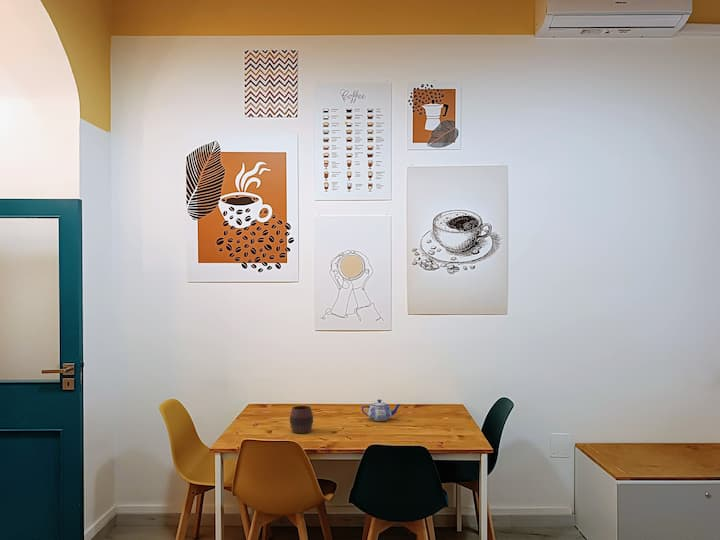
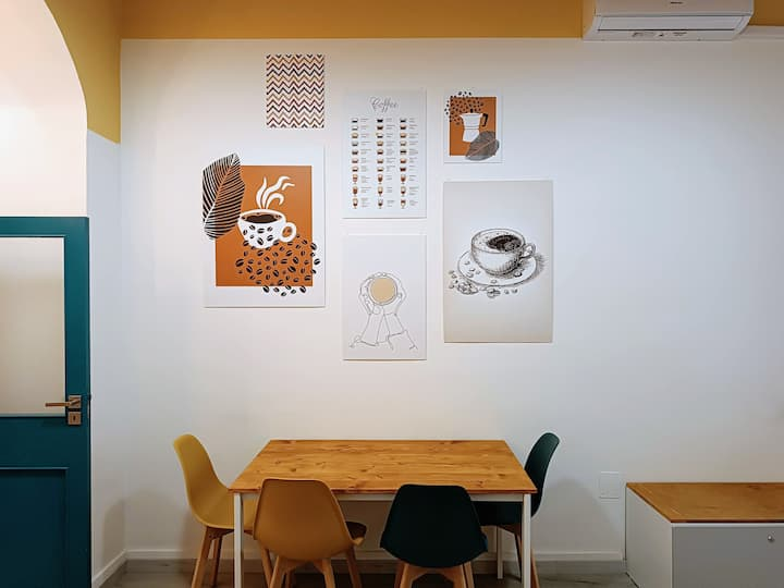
- teapot [361,399,402,422]
- cup [289,405,314,434]
